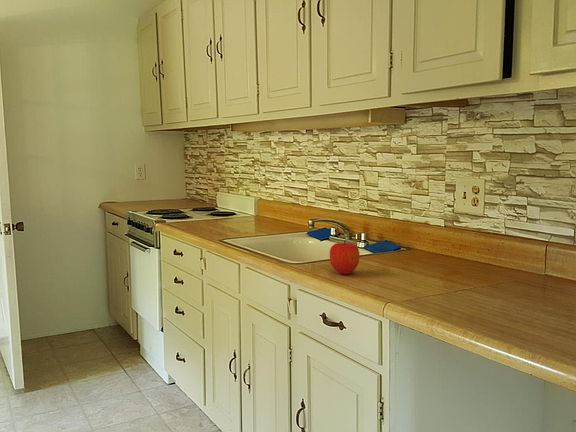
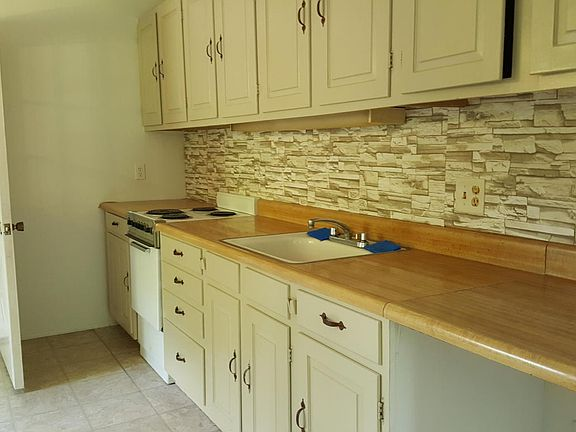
- fruit [329,239,361,275]
